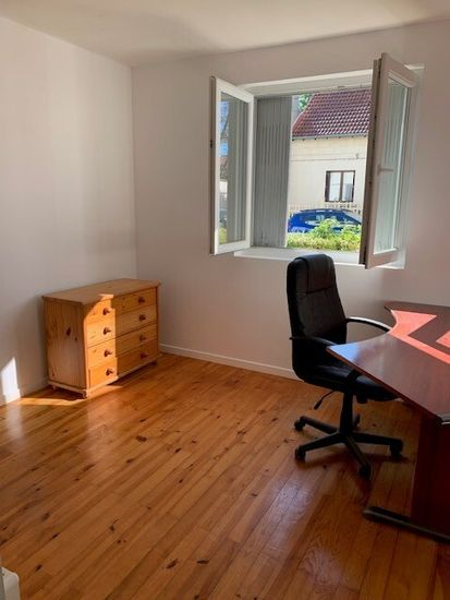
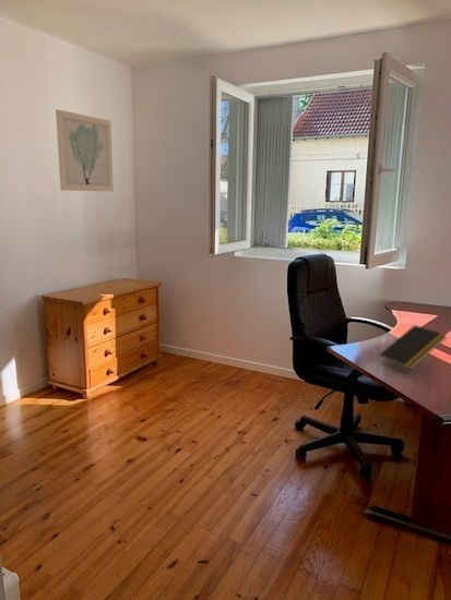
+ wall art [55,108,115,192]
+ notepad [379,324,448,371]
